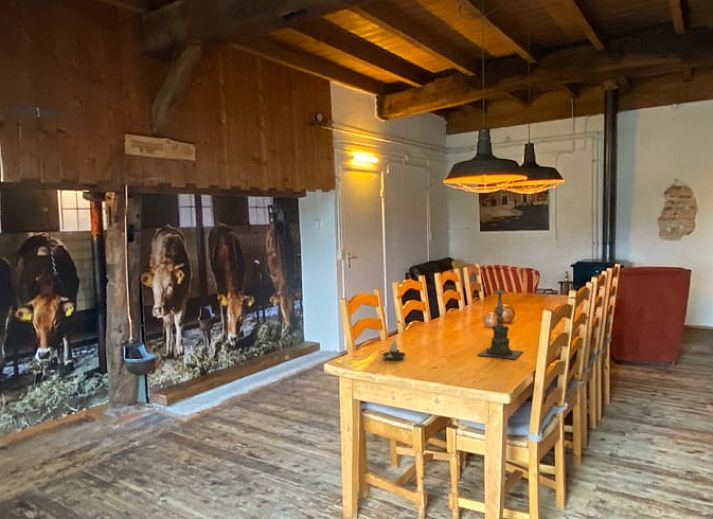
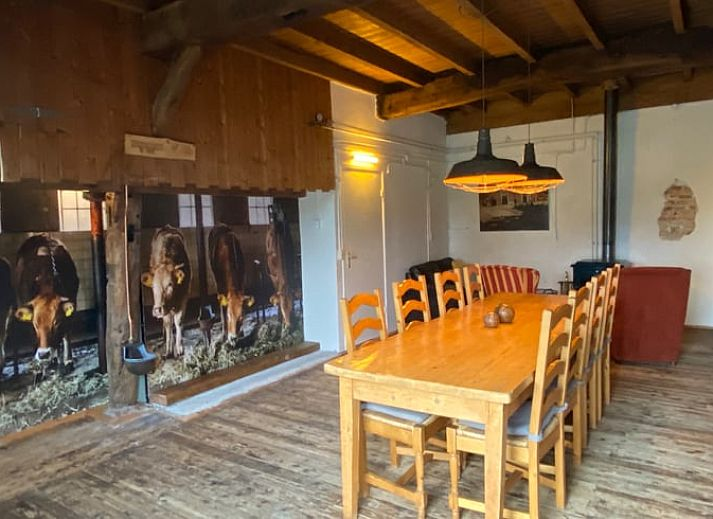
- candle [378,337,407,361]
- candle holder [477,283,525,360]
